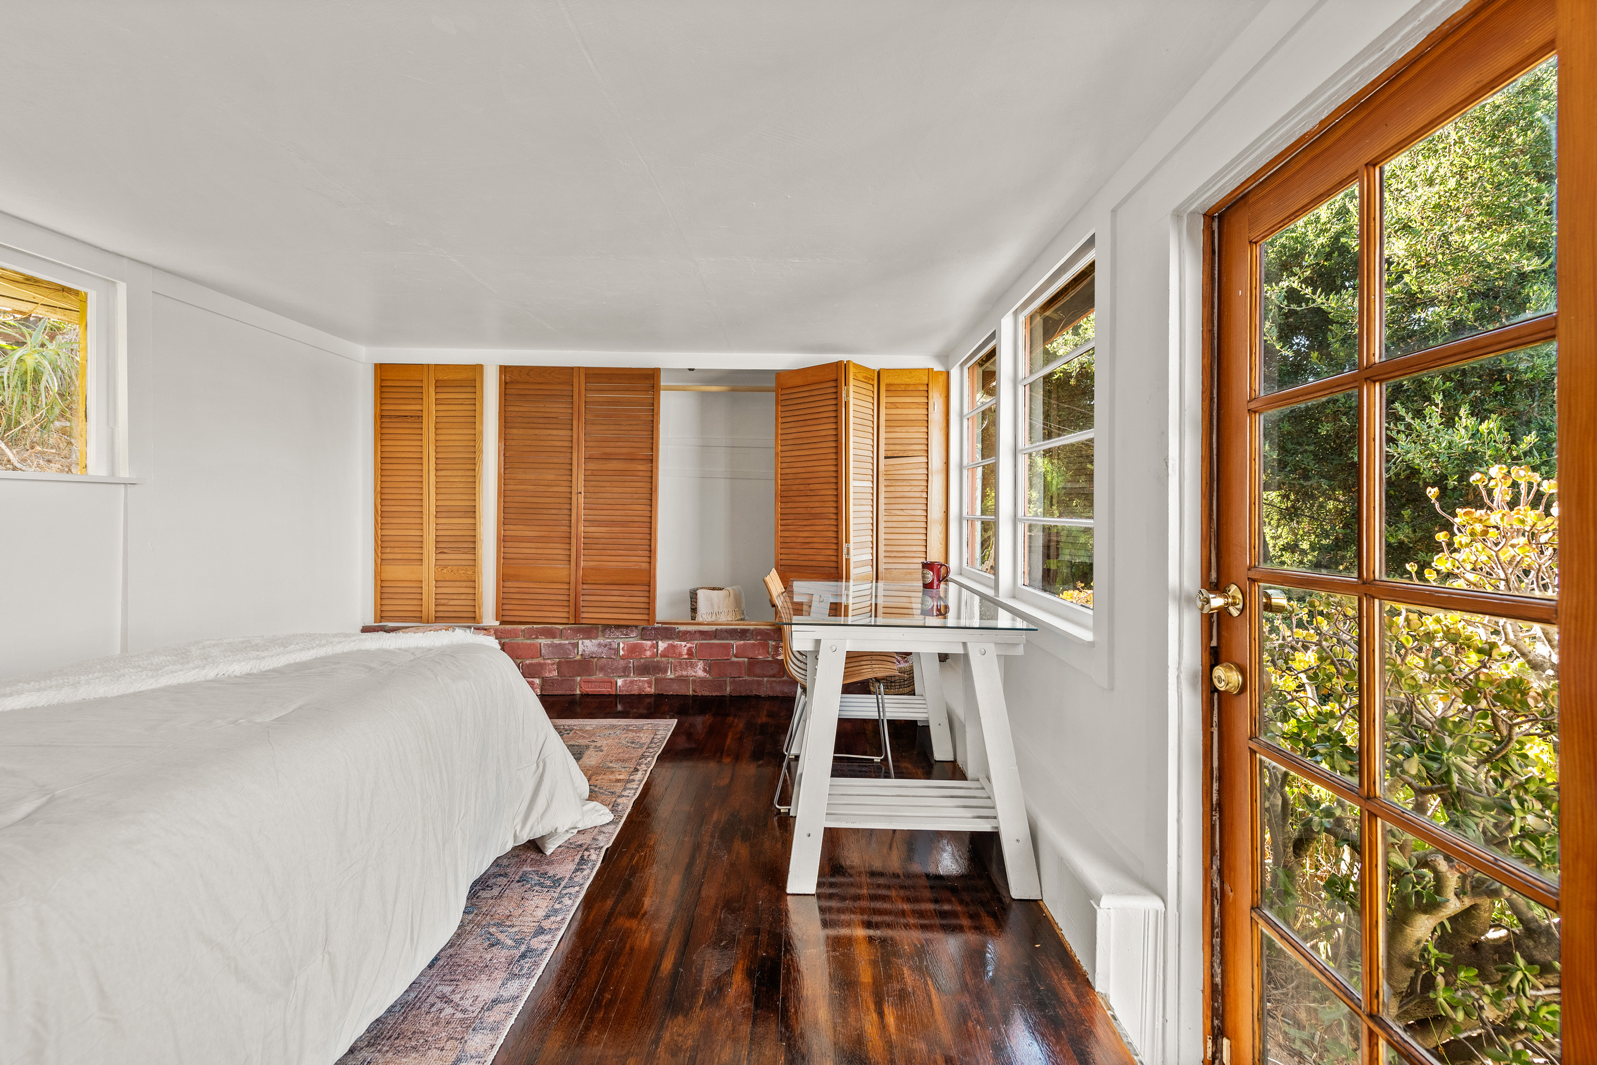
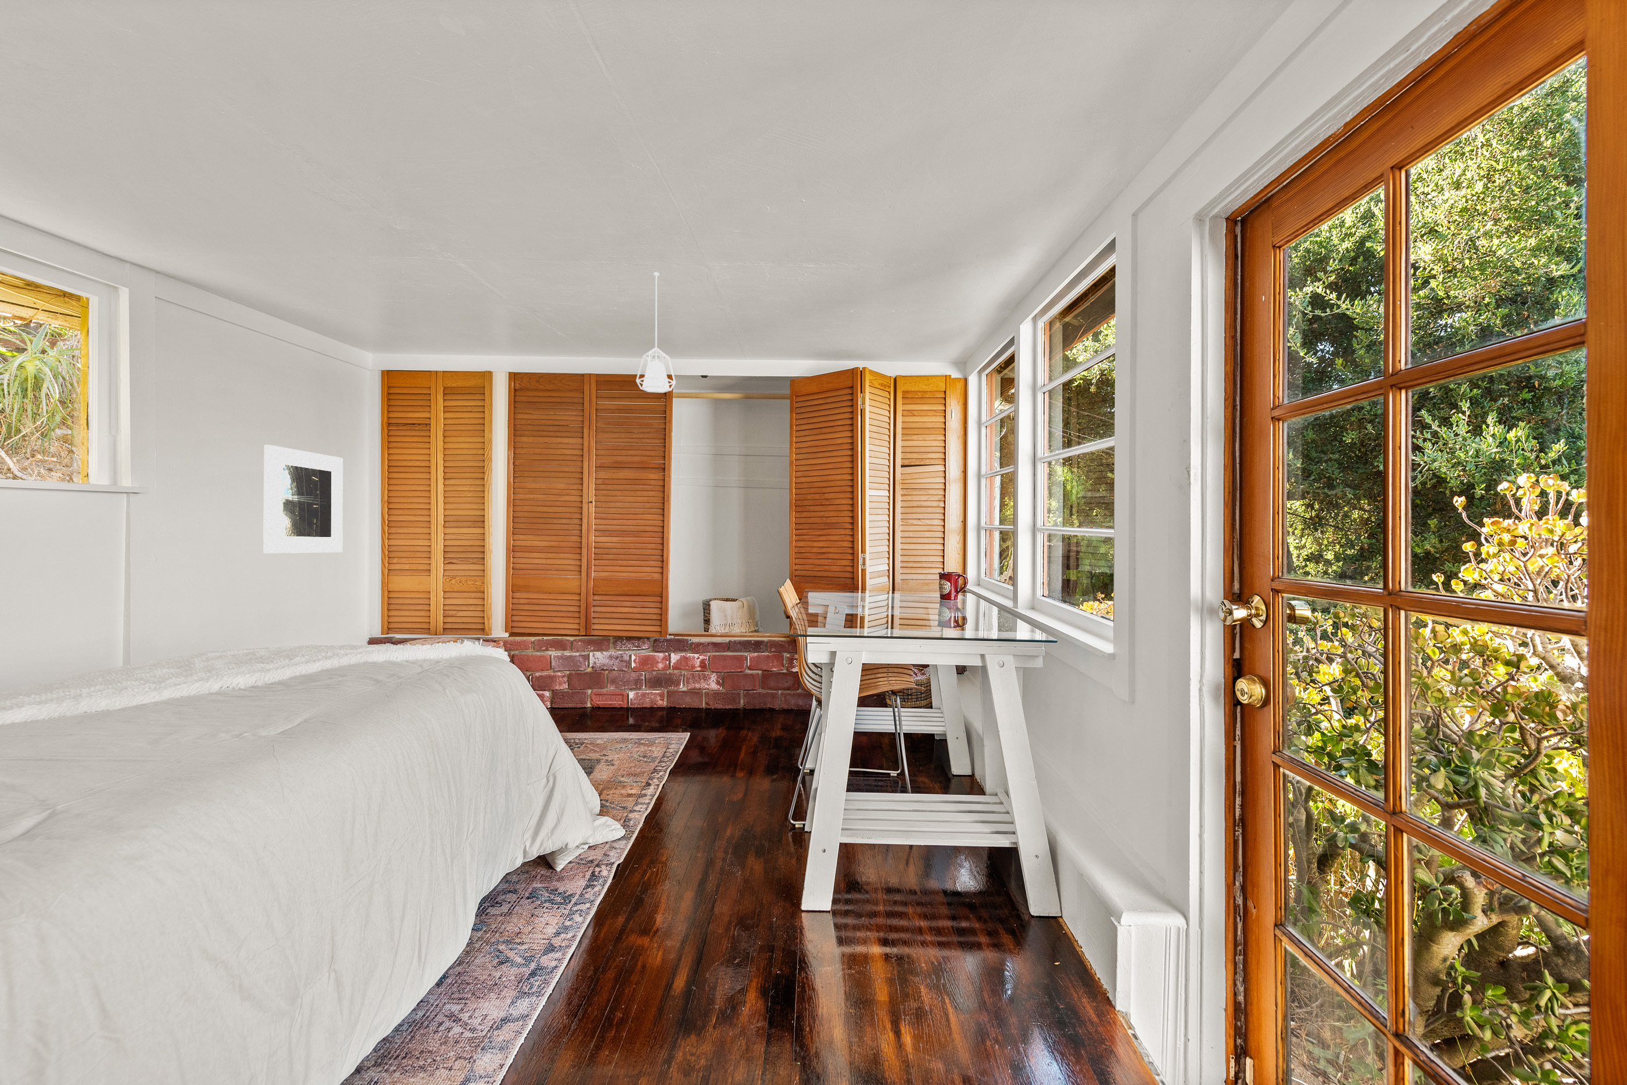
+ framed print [263,444,343,553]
+ pendant lamp [636,271,676,394]
